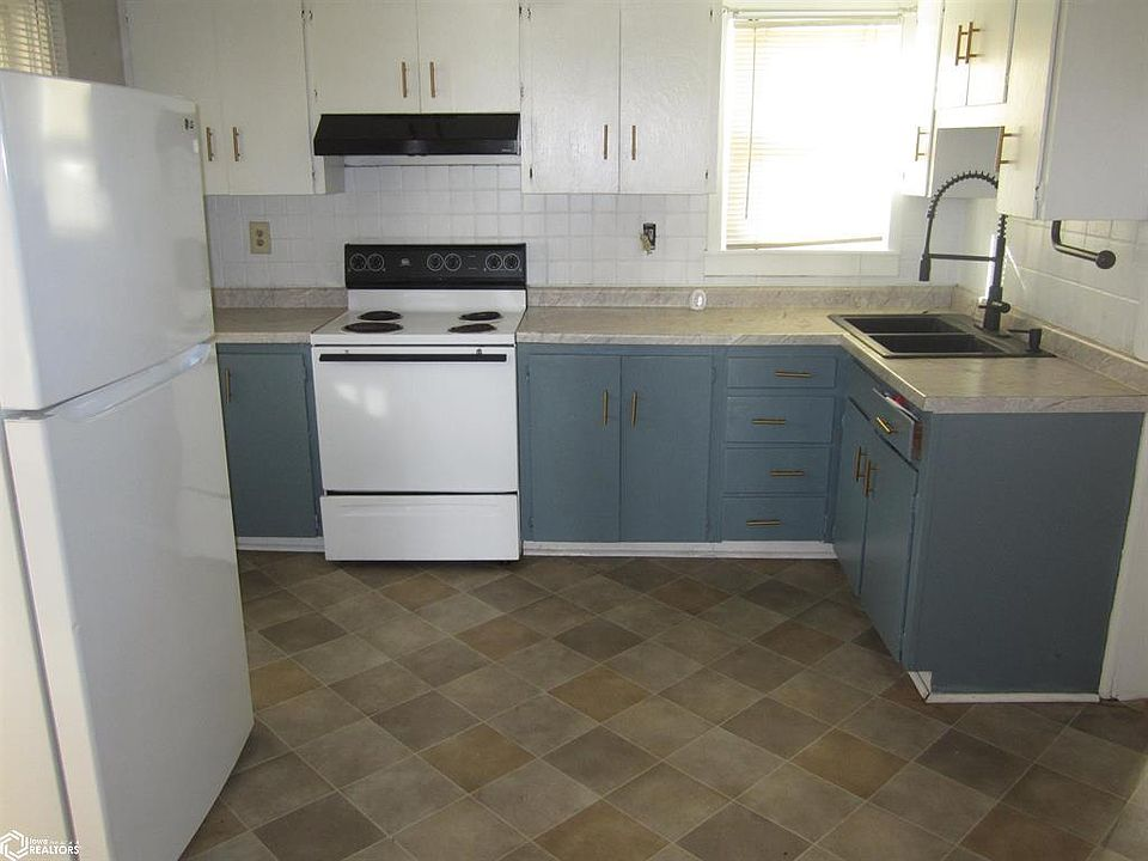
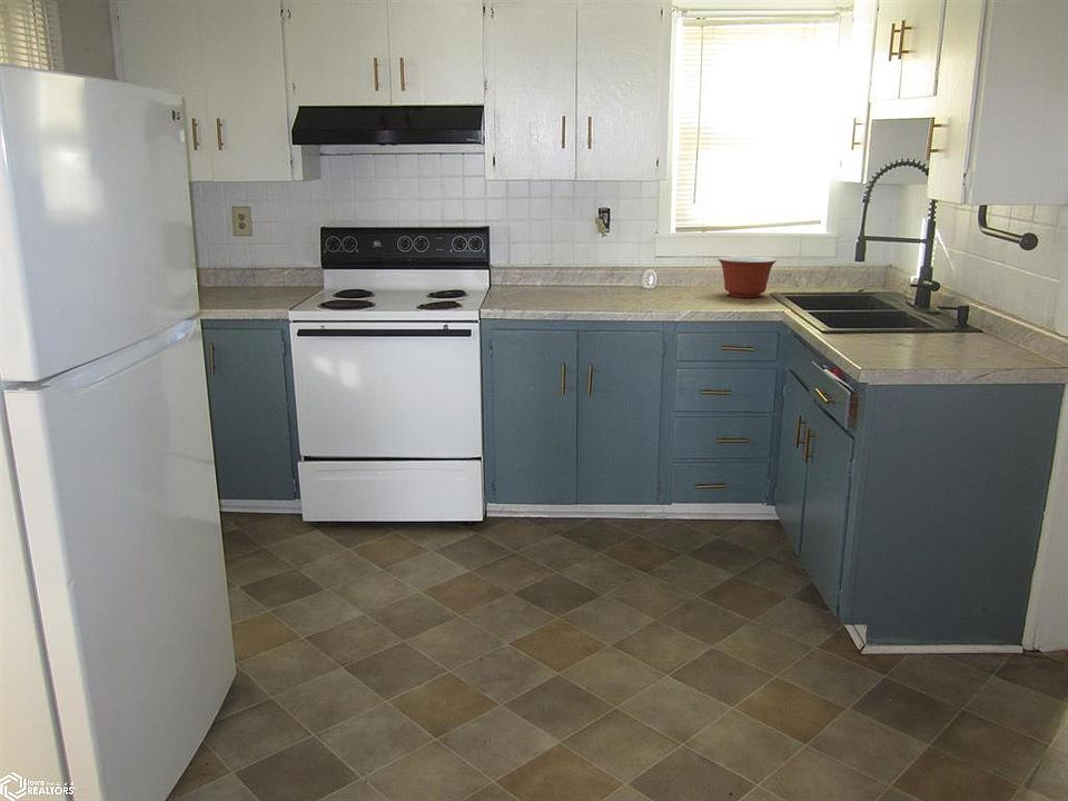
+ mixing bowl [716,255,778,298]
